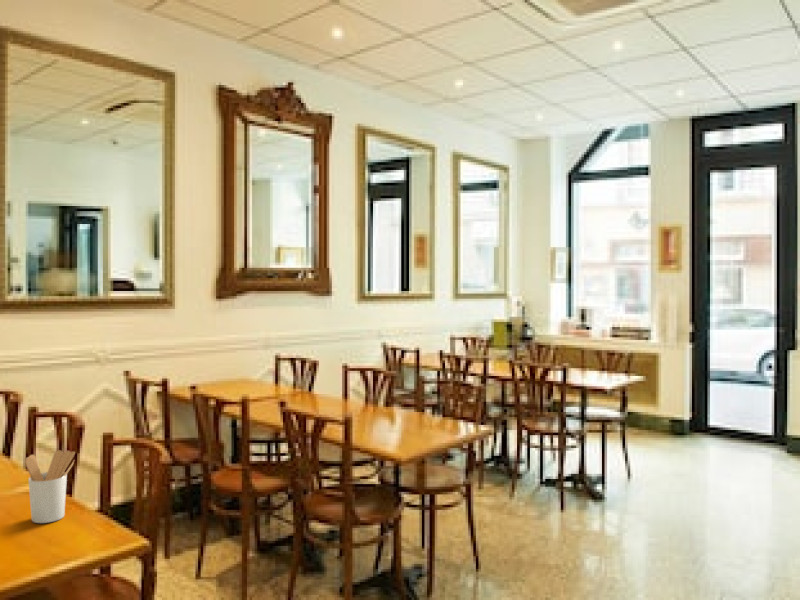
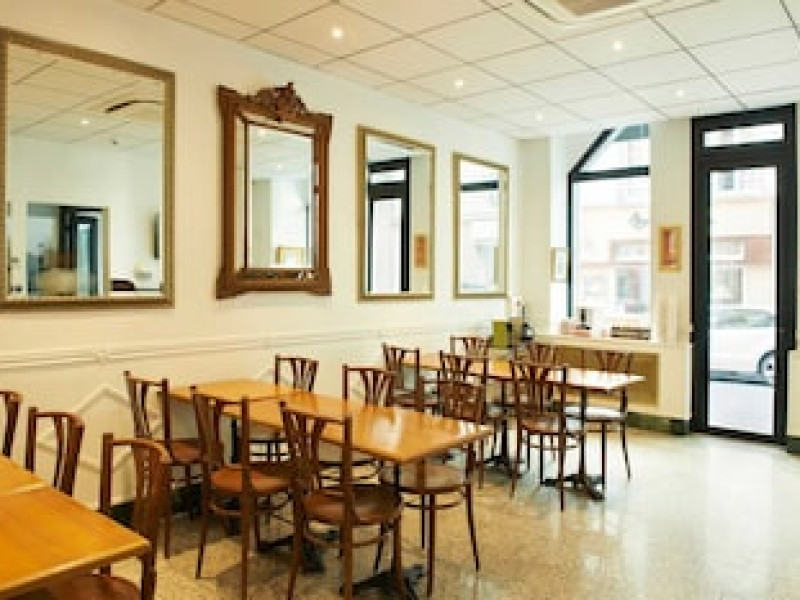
- utensil holder [24,449,76,524]
